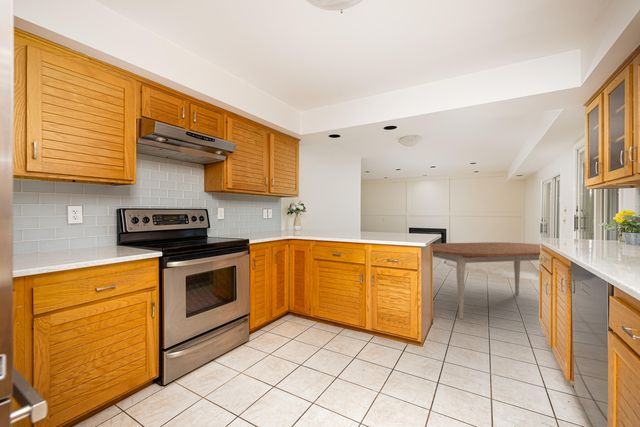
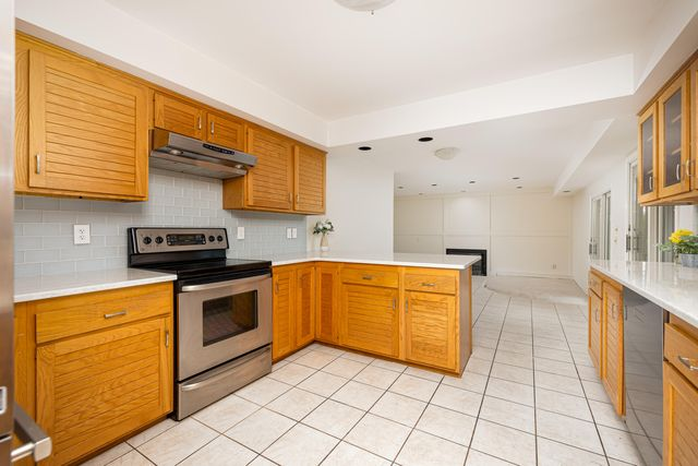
- dining table [432,241,541,320]
